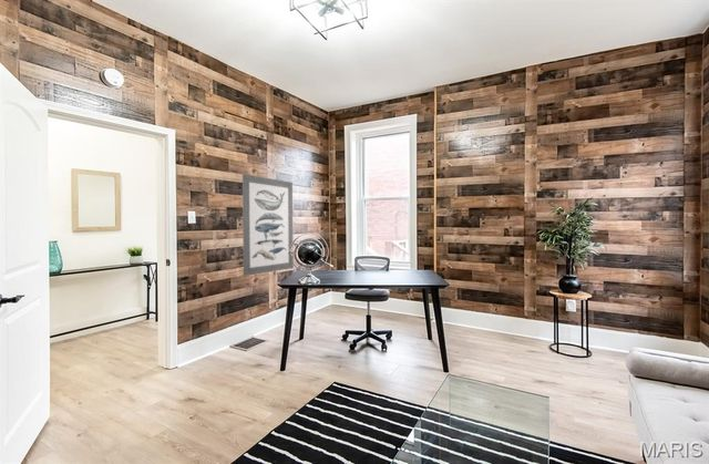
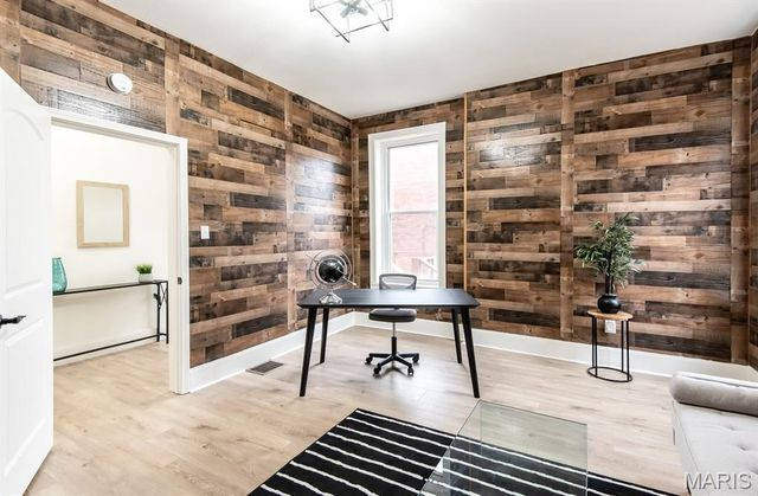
- wall art [242,173,295,277]
